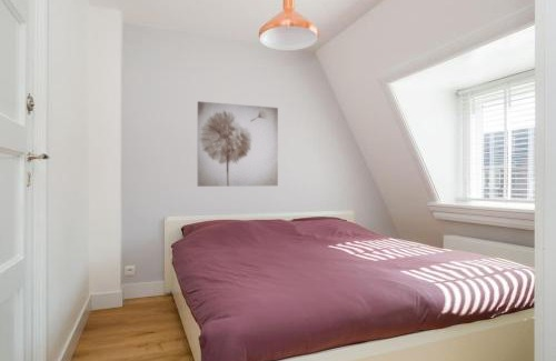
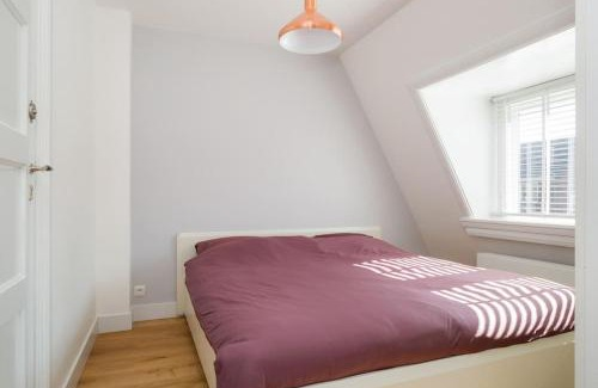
- wall art [197,100,279,188]
